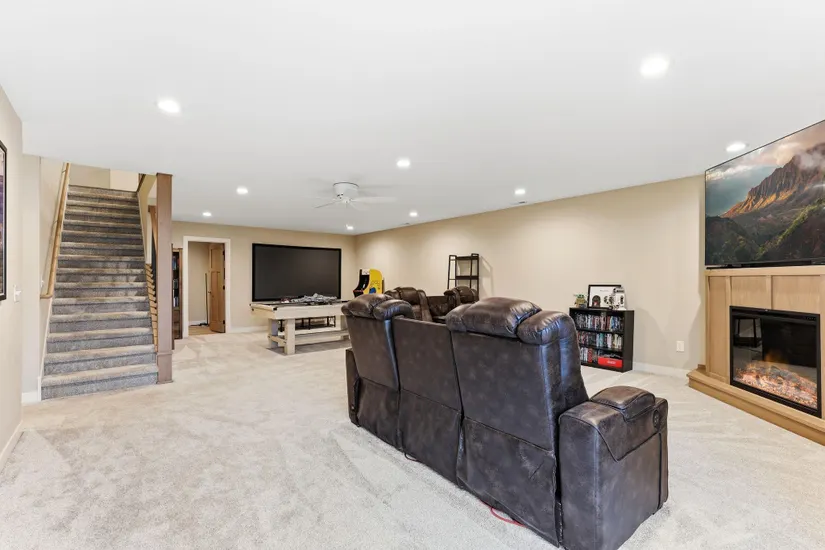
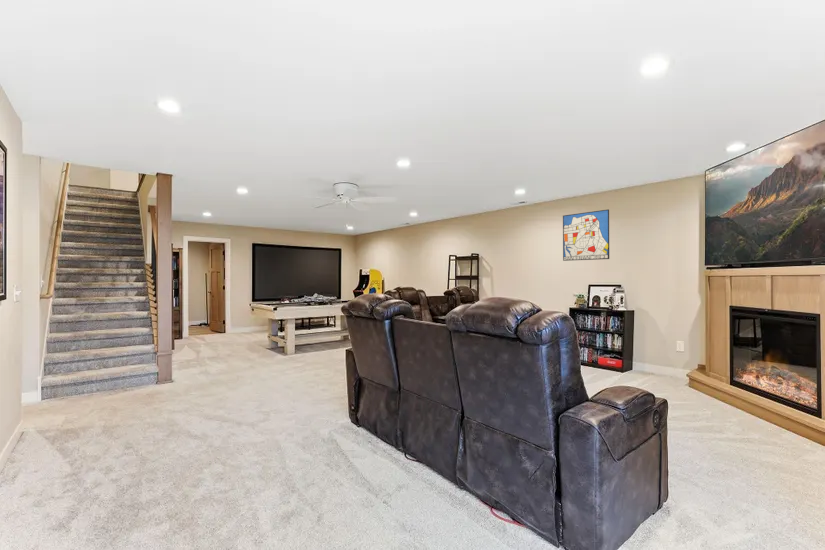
+ wall art [562,208,610,262]
